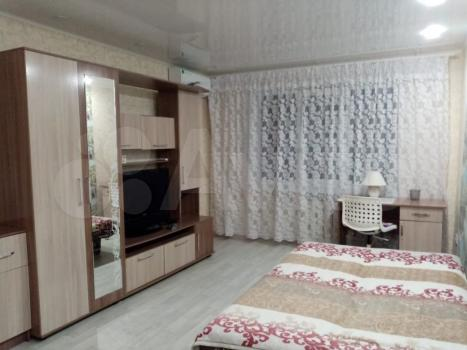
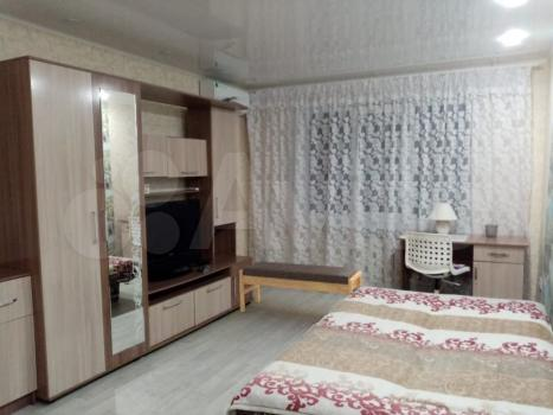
+ bench [238,260,362,313]
